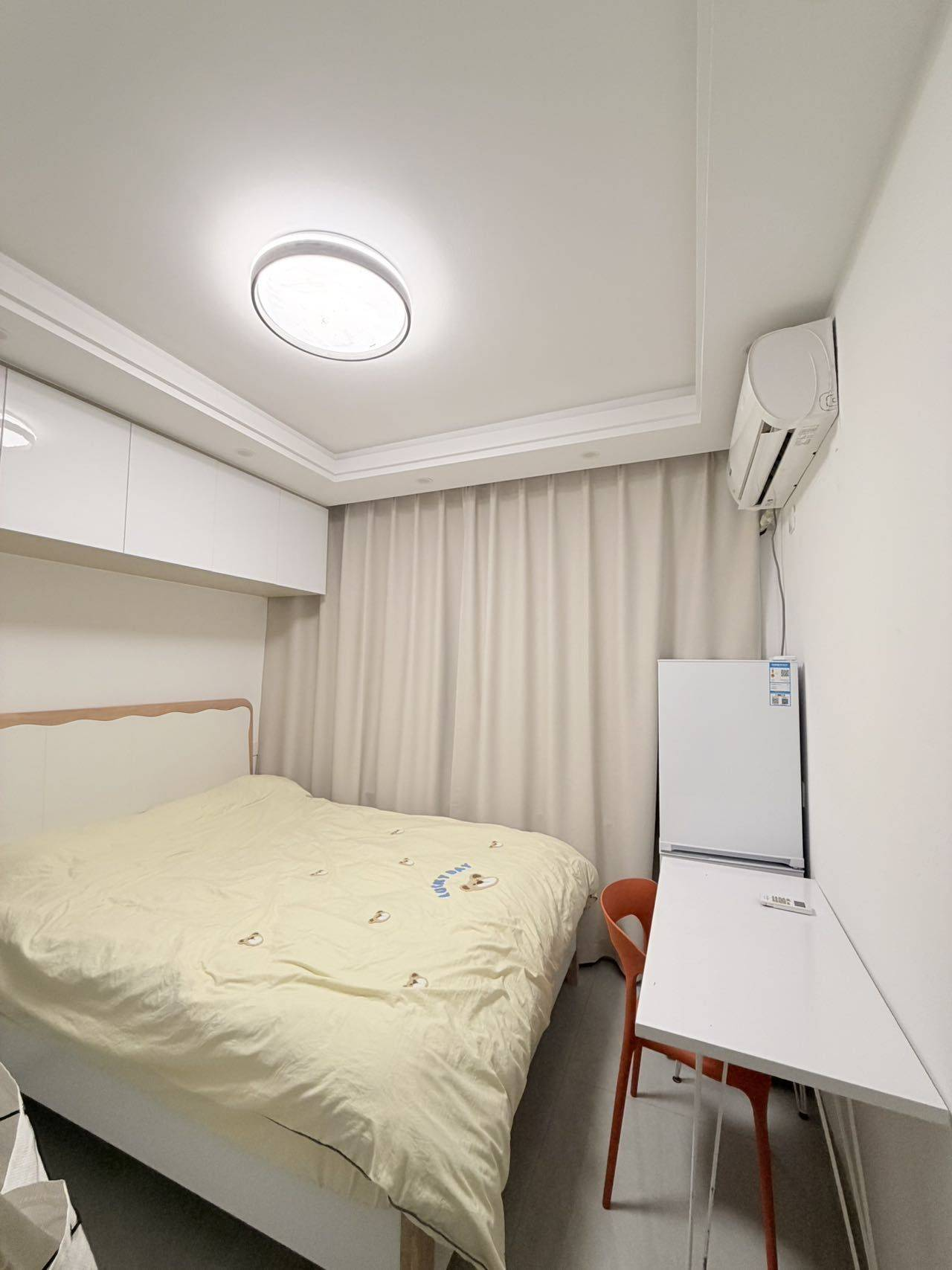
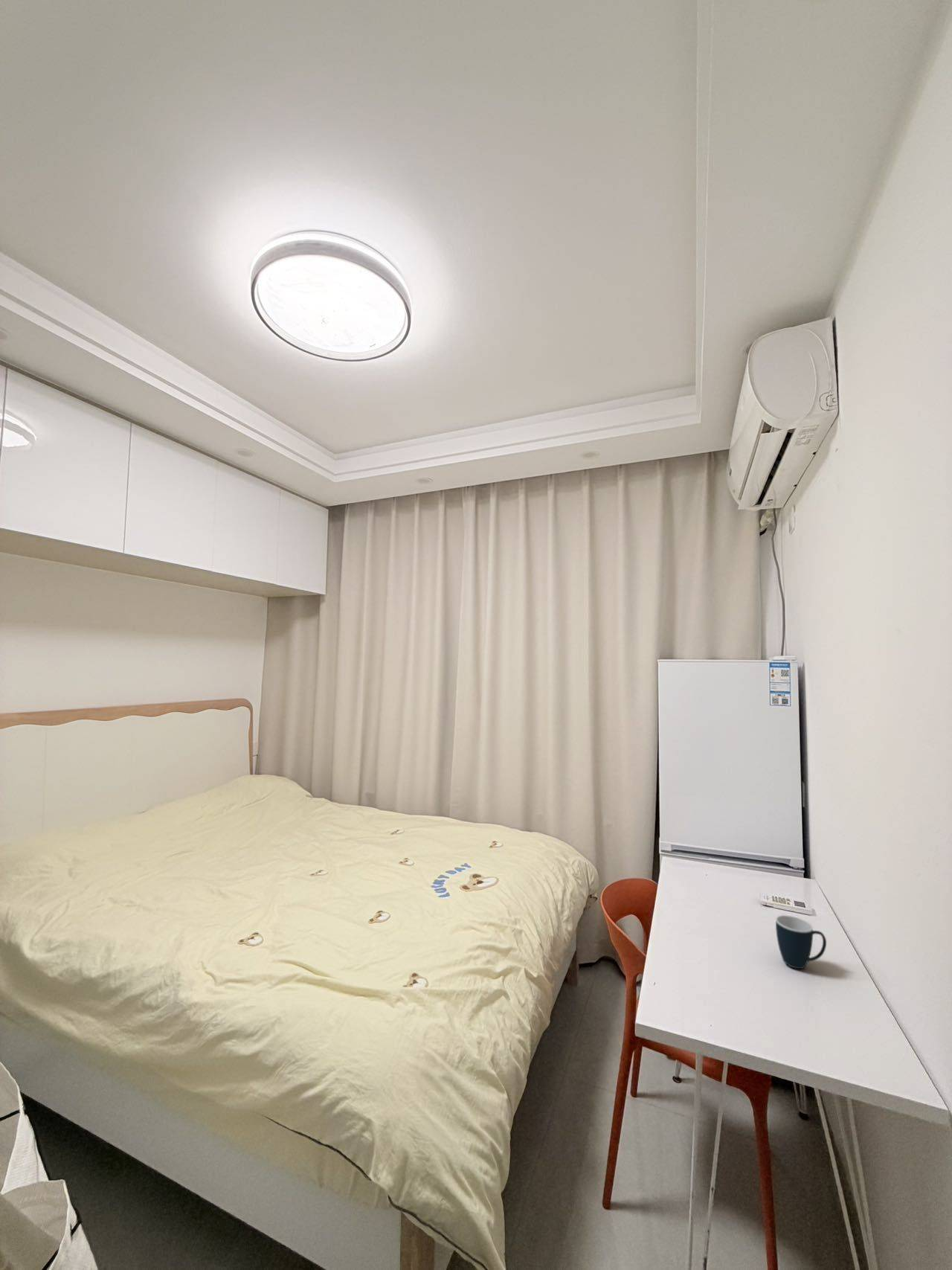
+ mug [775,914,827,969]
